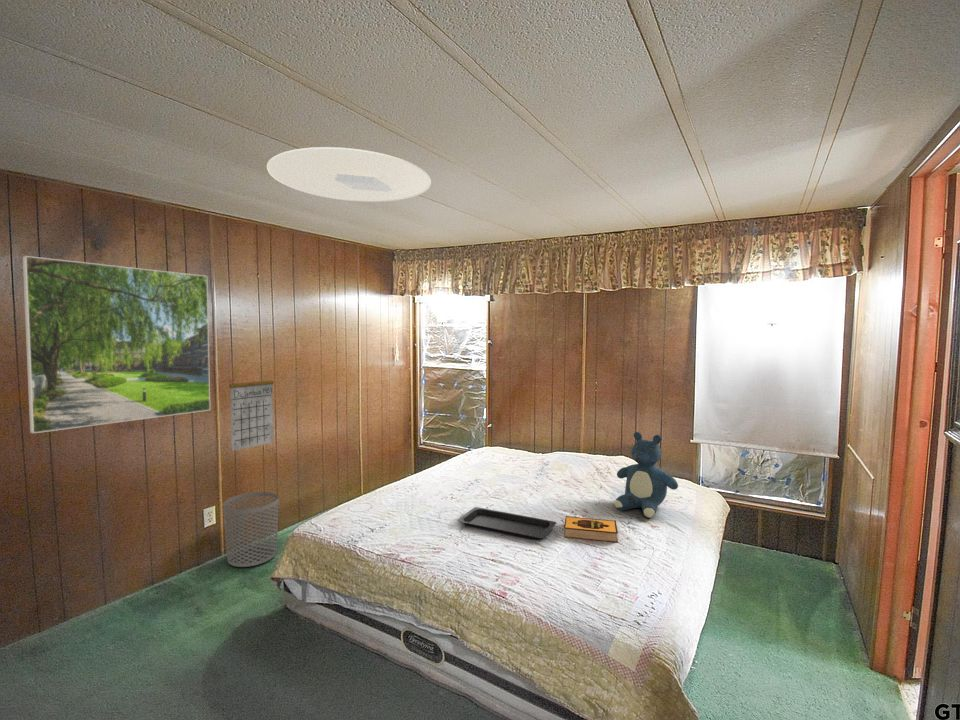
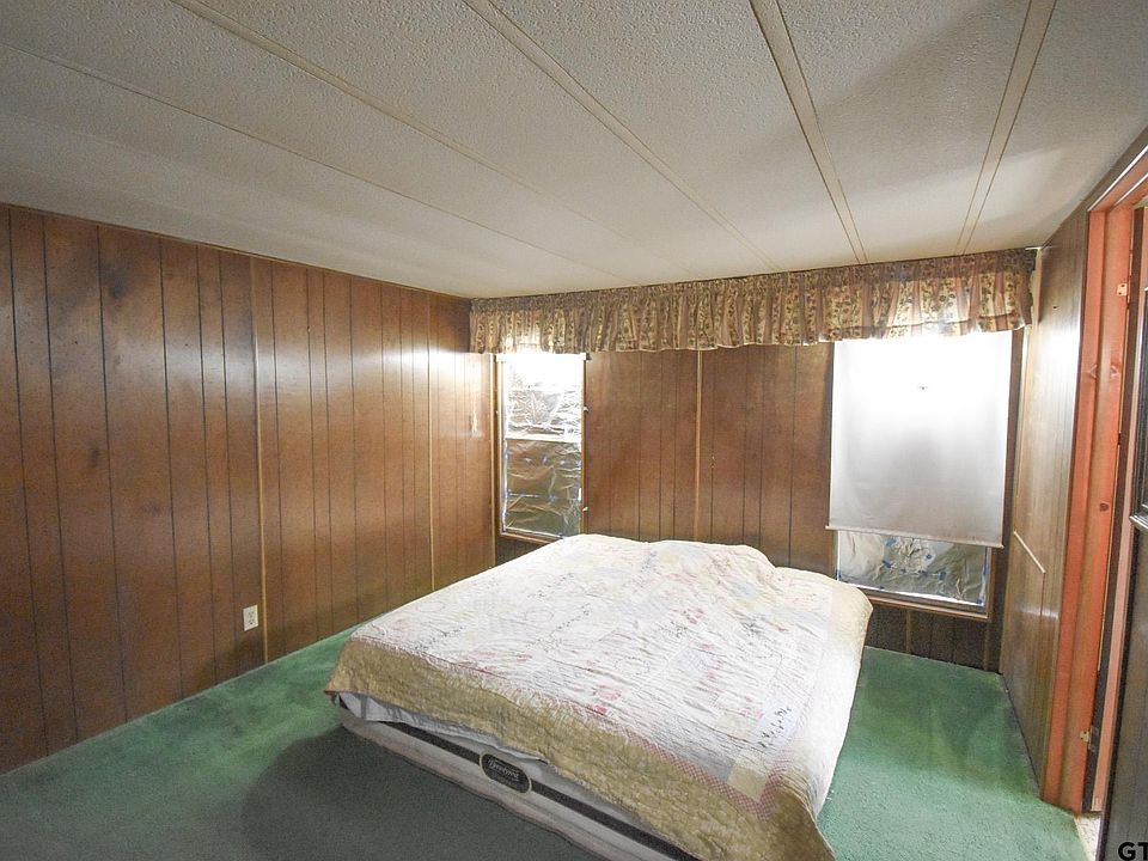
- ceiling light [266,146,432,203]
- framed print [22,255,211,434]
- serving tray [456,506,557,540]
- calendar [228,367,275,452]
- hardback book [563,515,619,543]
- teddy bear [614,431,679,519]
- waste bin [222,491,280,568]
